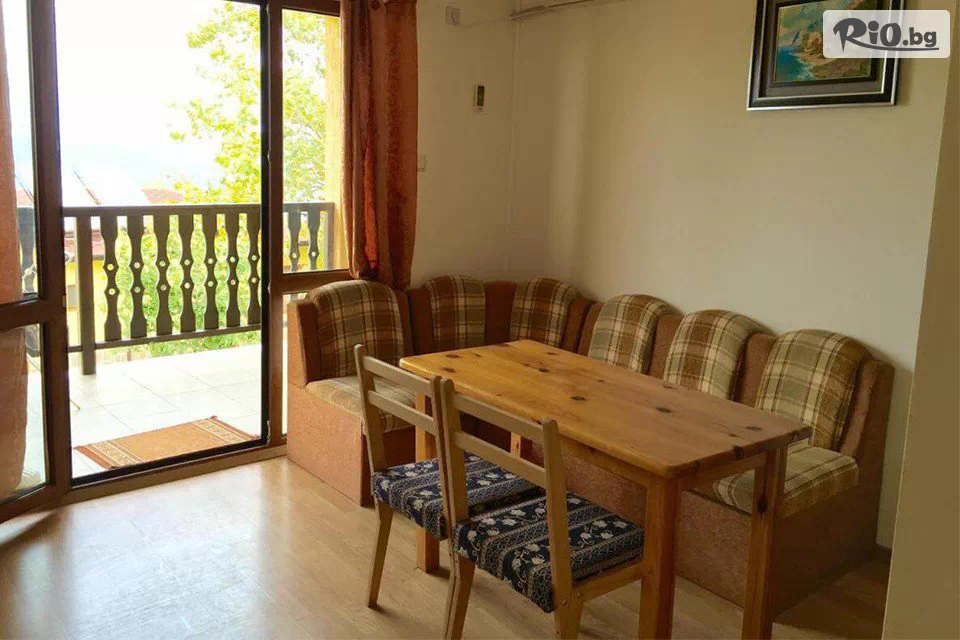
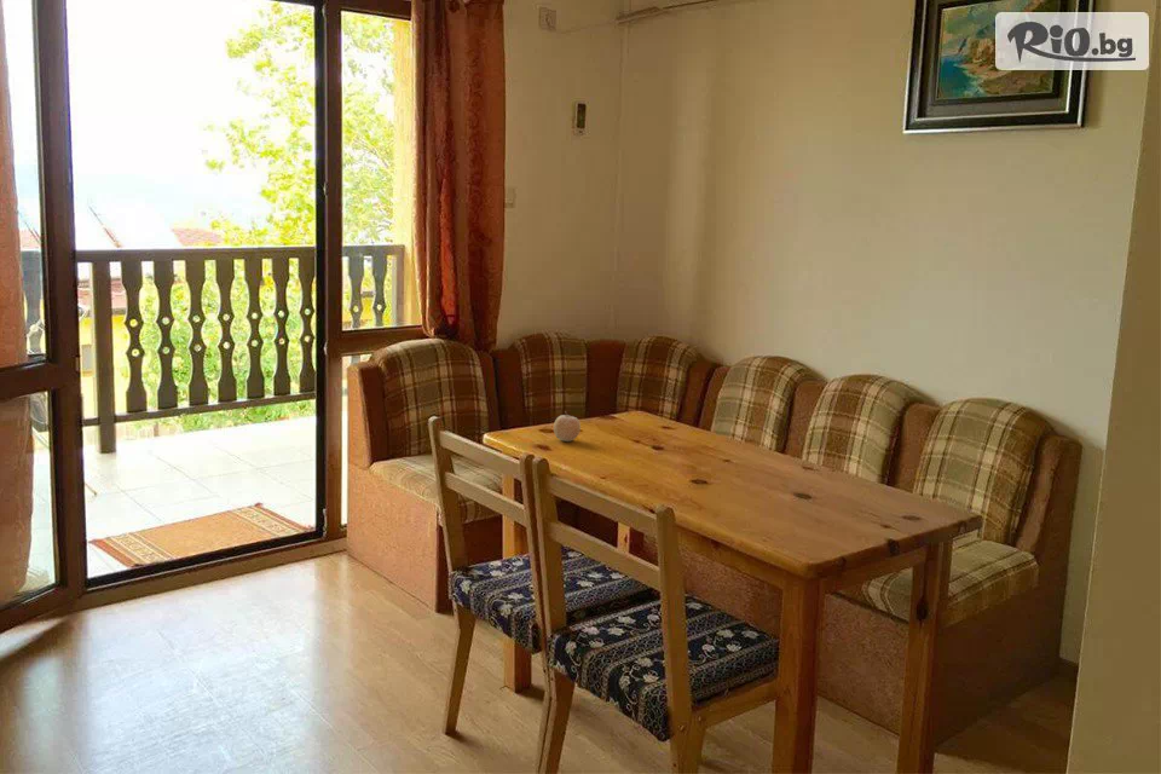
+ fruit [553,410,582,443]
